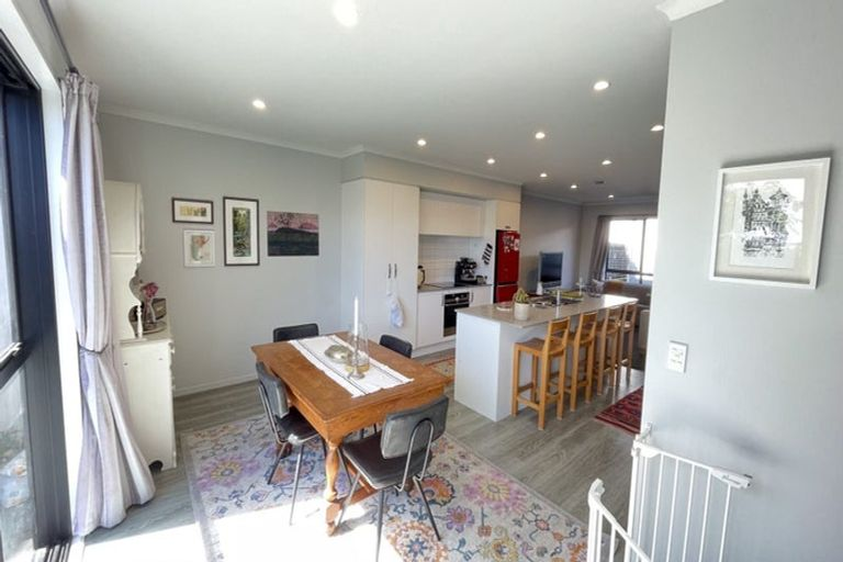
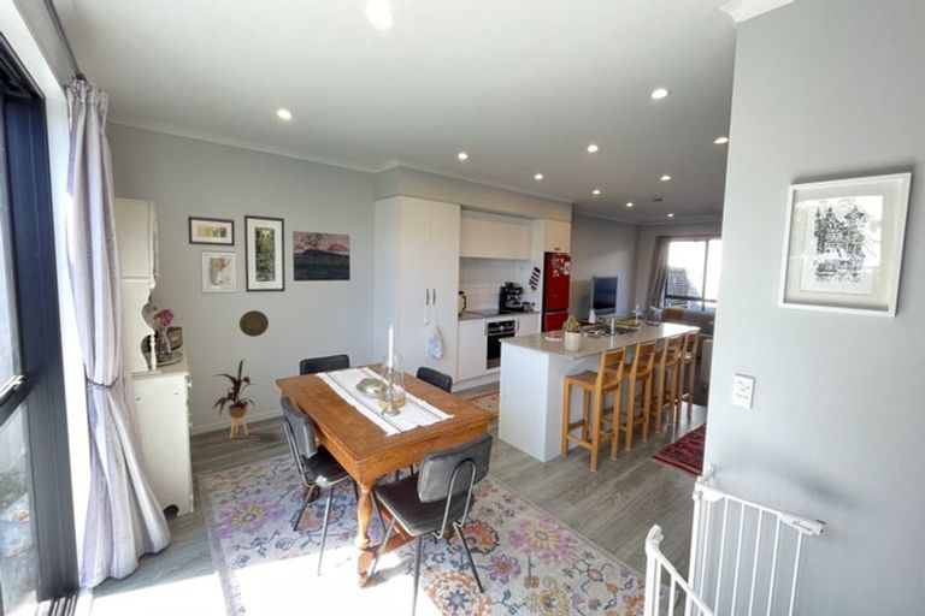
+ house plant [211,359,255,439]
+ decorative plate [238,309,270,338]
